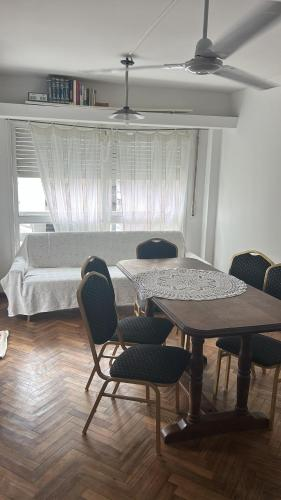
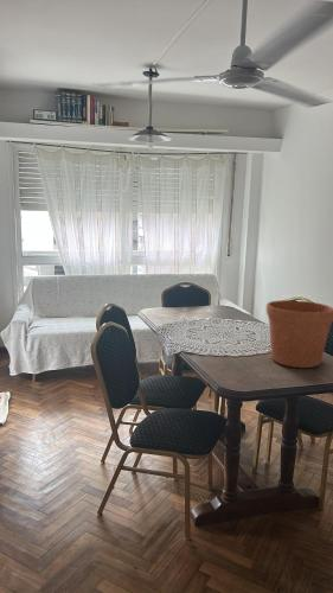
+ flower pot [265,299,333,369]
